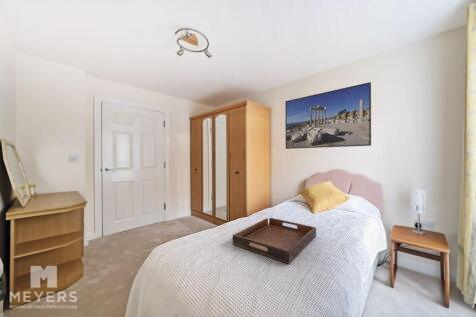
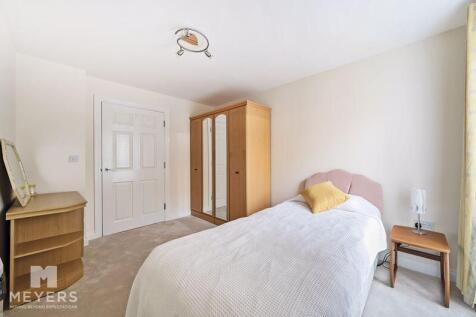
- serving tray [232,217,317,265]
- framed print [284,81,372,150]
